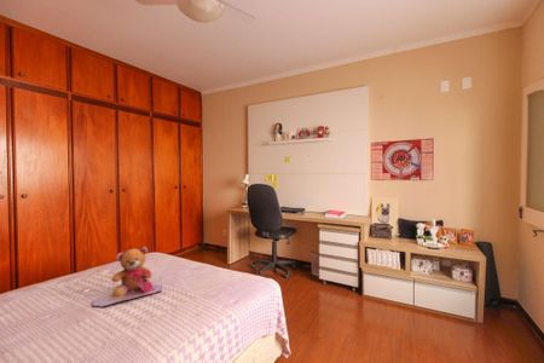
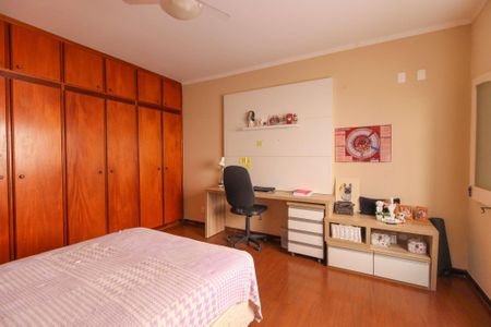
- teddy bear [91,246,163,307]
